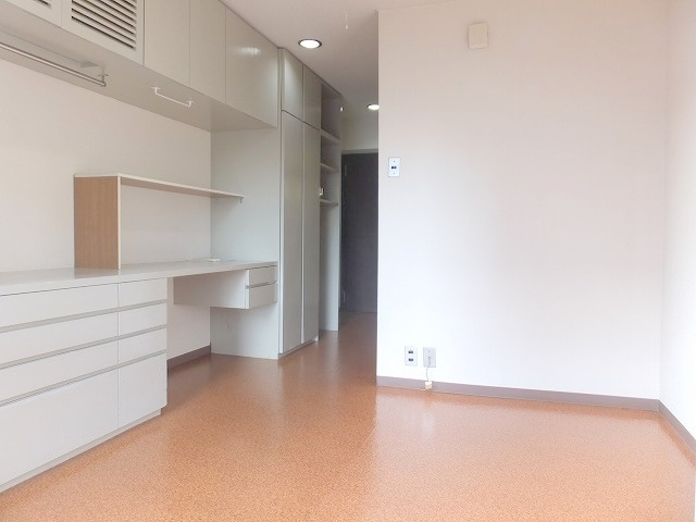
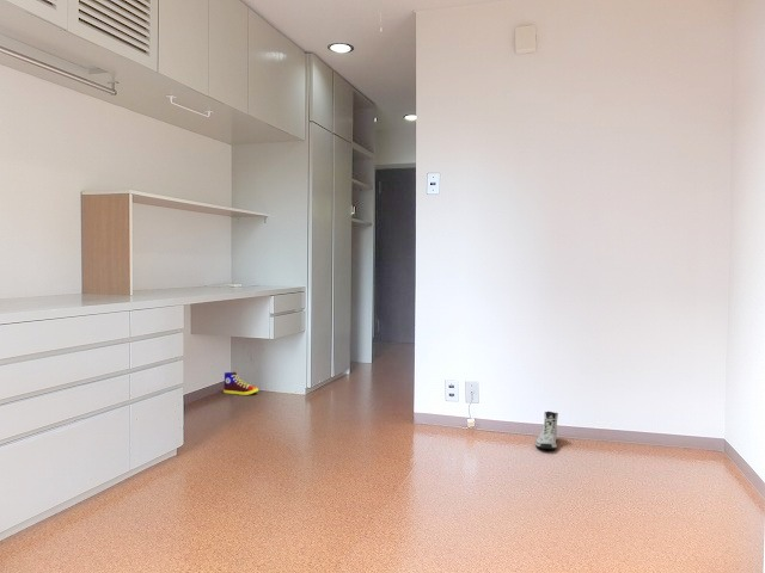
+ shoe [222,370,259,396]
+ sneaker [534,411,559,450]
